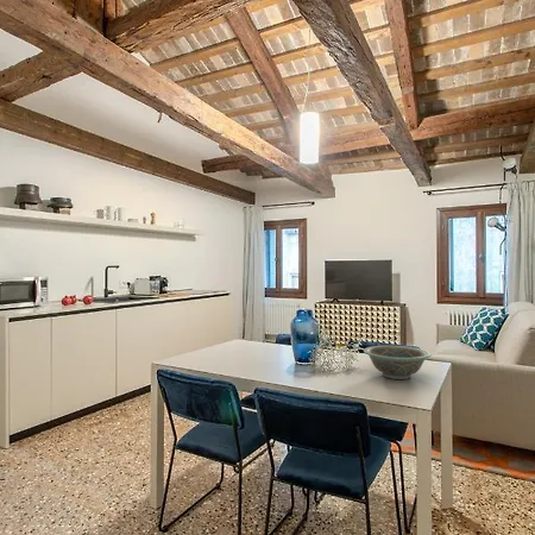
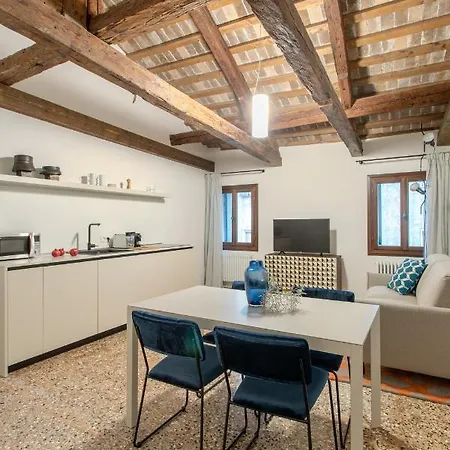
- decorative bowl [363,345,432,380]
